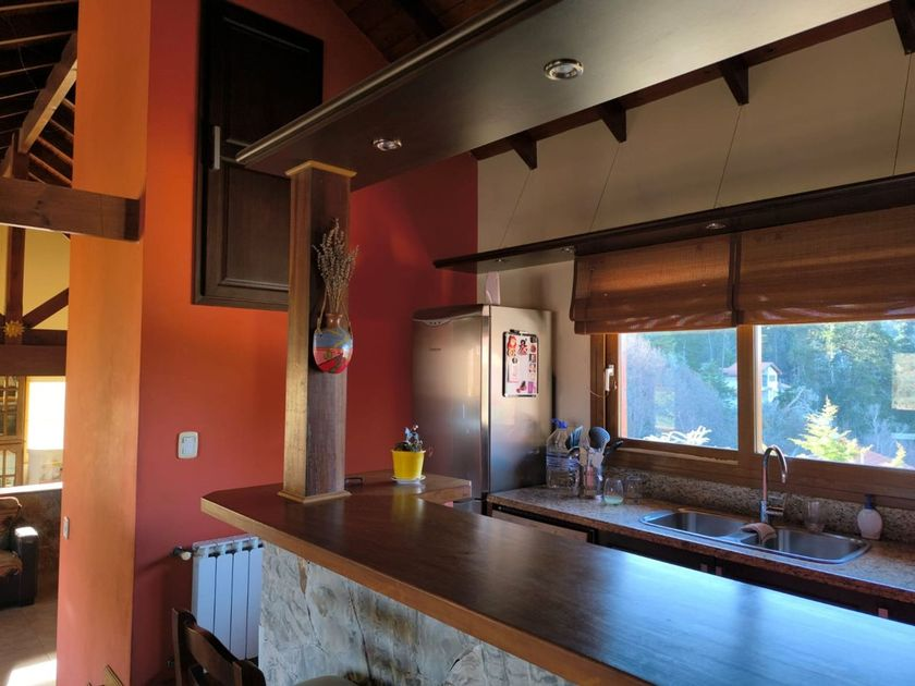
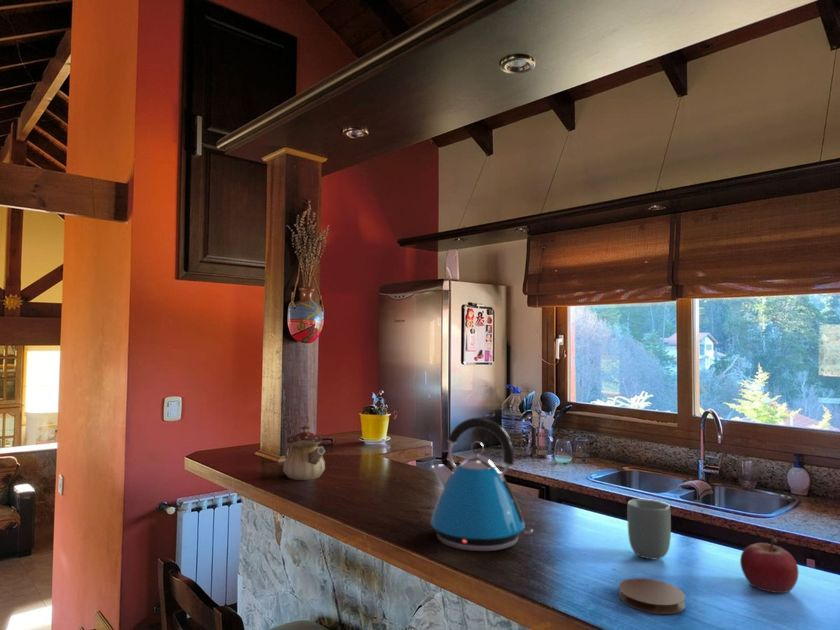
+ kettle [430,417,534,552]
+ fruit [739,538,799,594]
+ teapot [282,425,326,481]
+ coaster [618,577,686,615]
+ cup [626,498,672,560]
